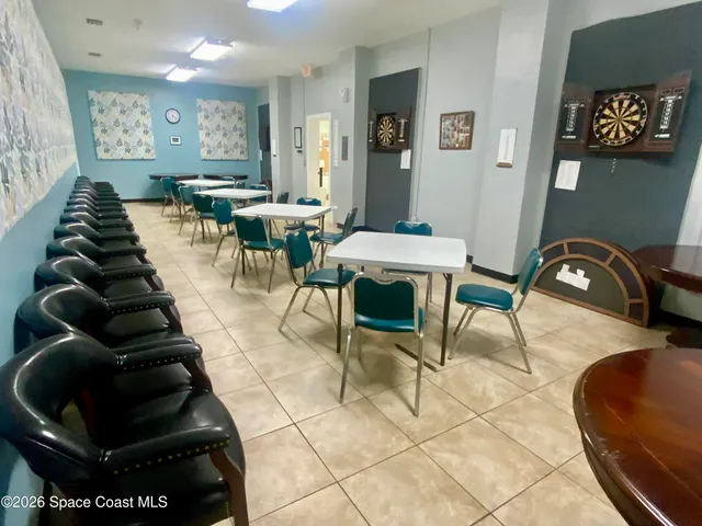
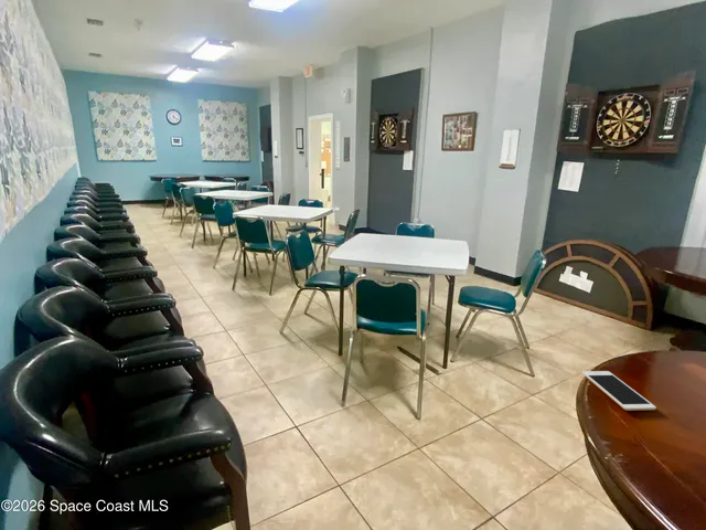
+ cell phone [581,370,657,412]
